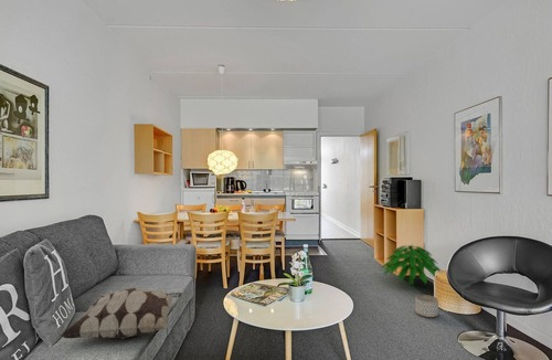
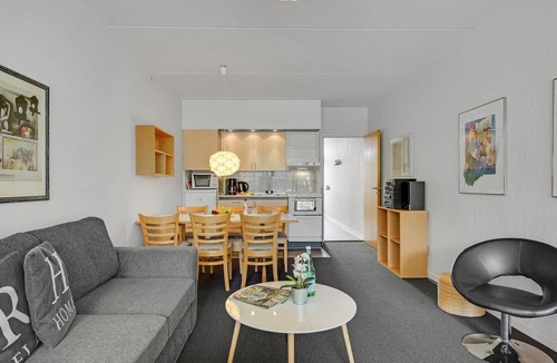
- decorative pillow [59,287,183,340]
- planter [414,294,439,318]
- indoor plant [380,244,442,286]
